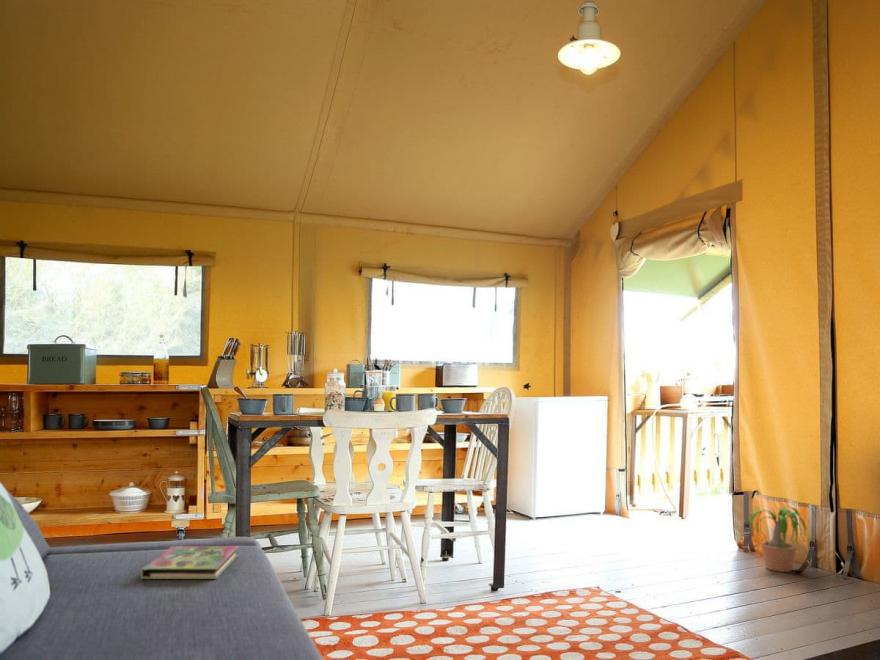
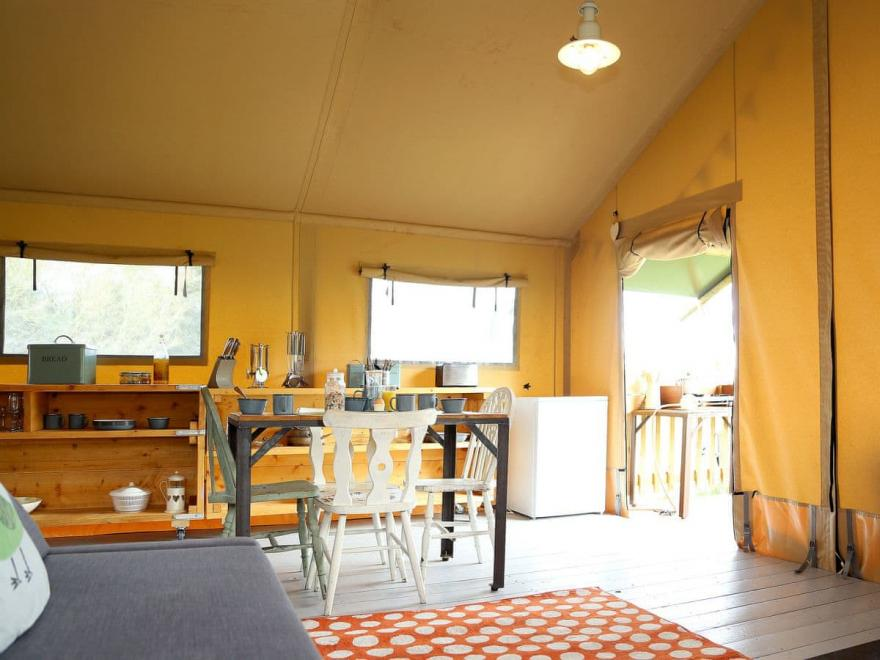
- potted plant [740,505,810,573]
- book [140,545,239,580]
